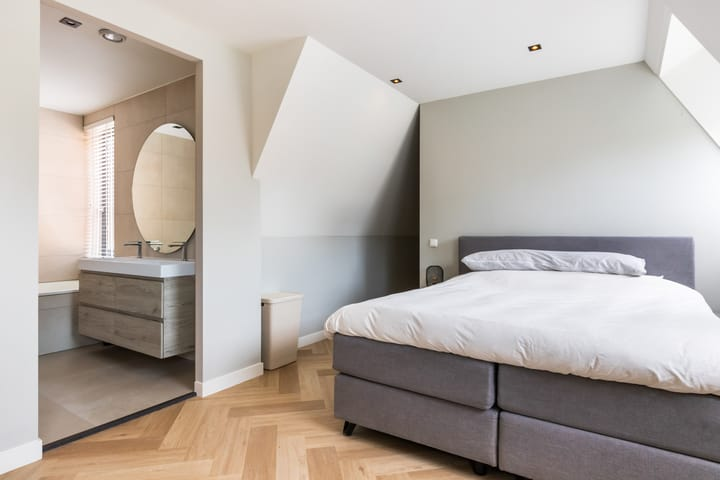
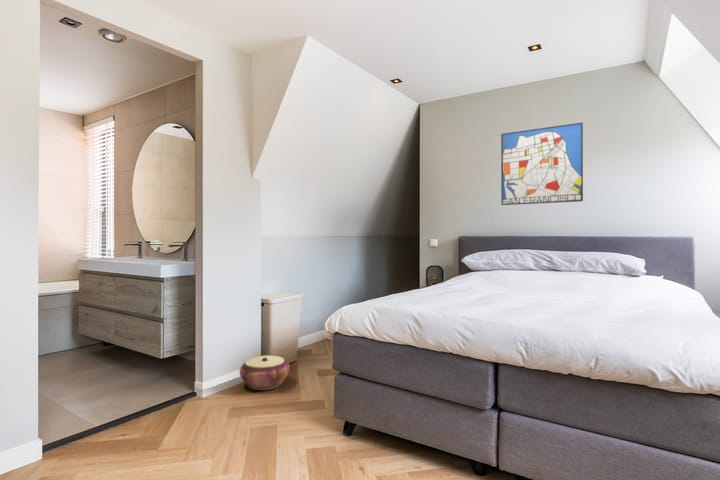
+ wall art [500,121,584,206]
+ woven basket [239,354,291,391]
